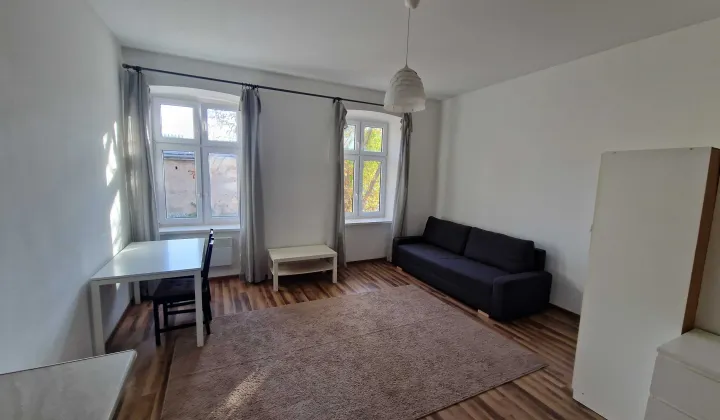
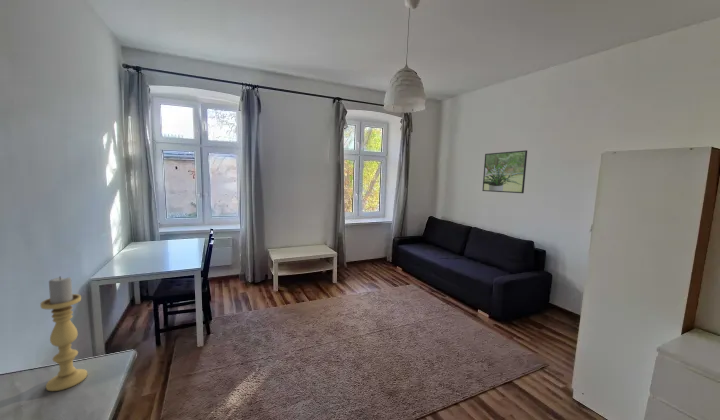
+ candle holder [39,275,88,392]
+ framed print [482,149,528,194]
